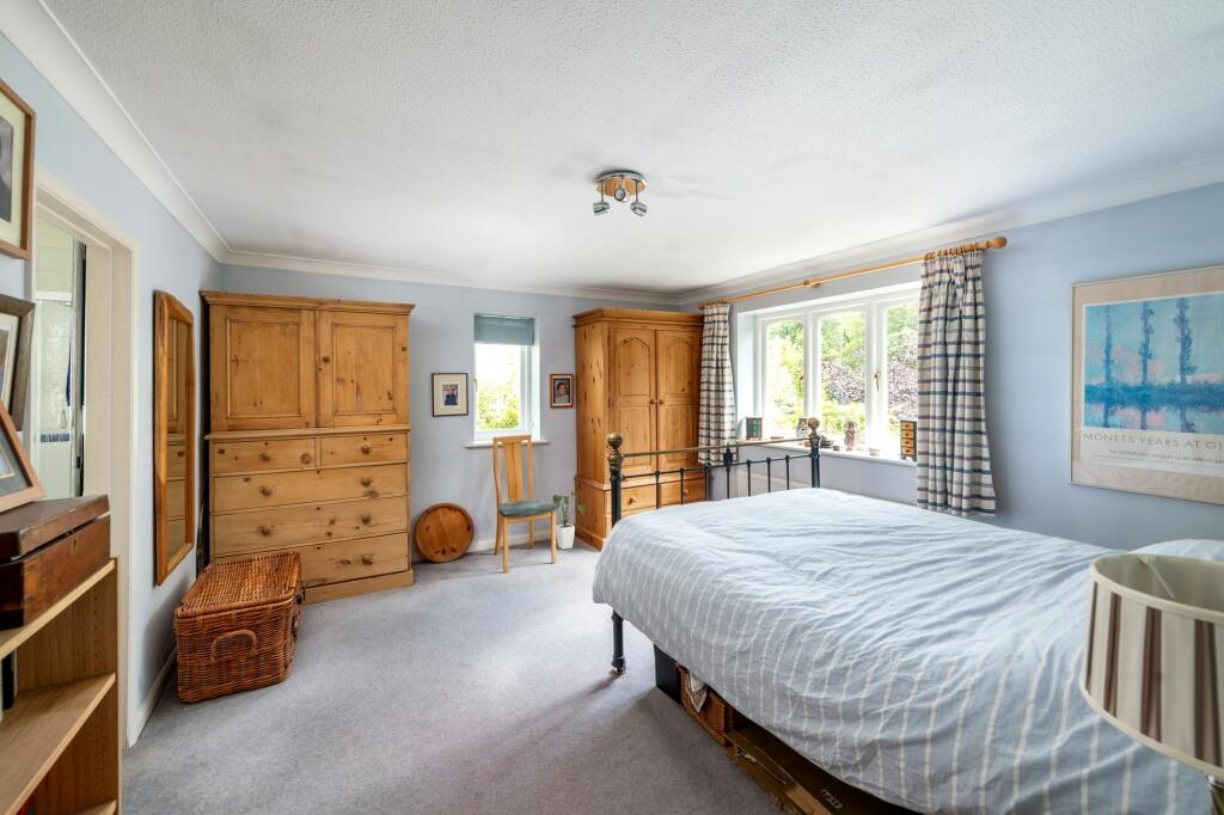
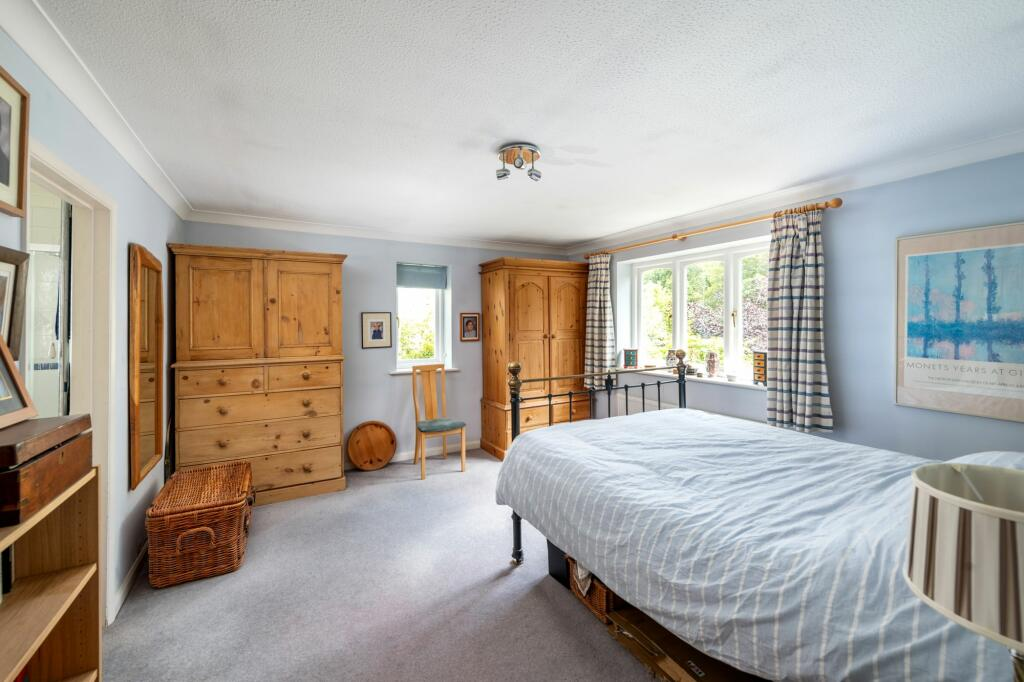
- house plant [551,490,586,551]
